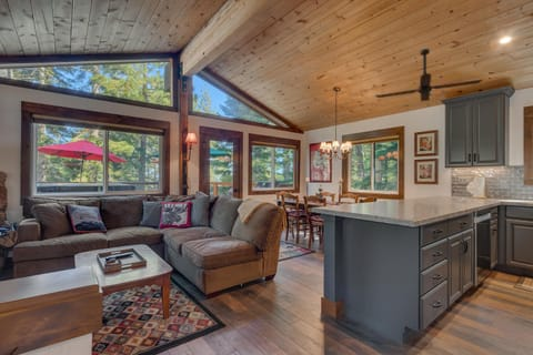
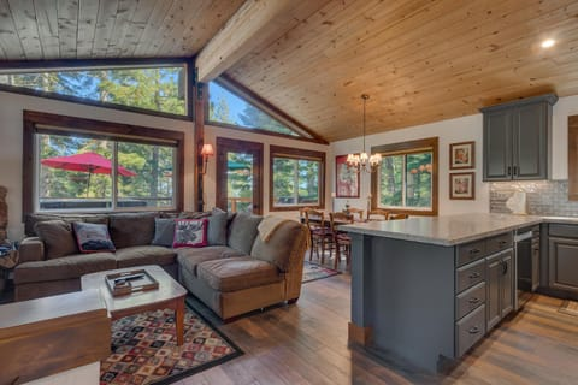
- ceiling fan [374,48,484,102]
